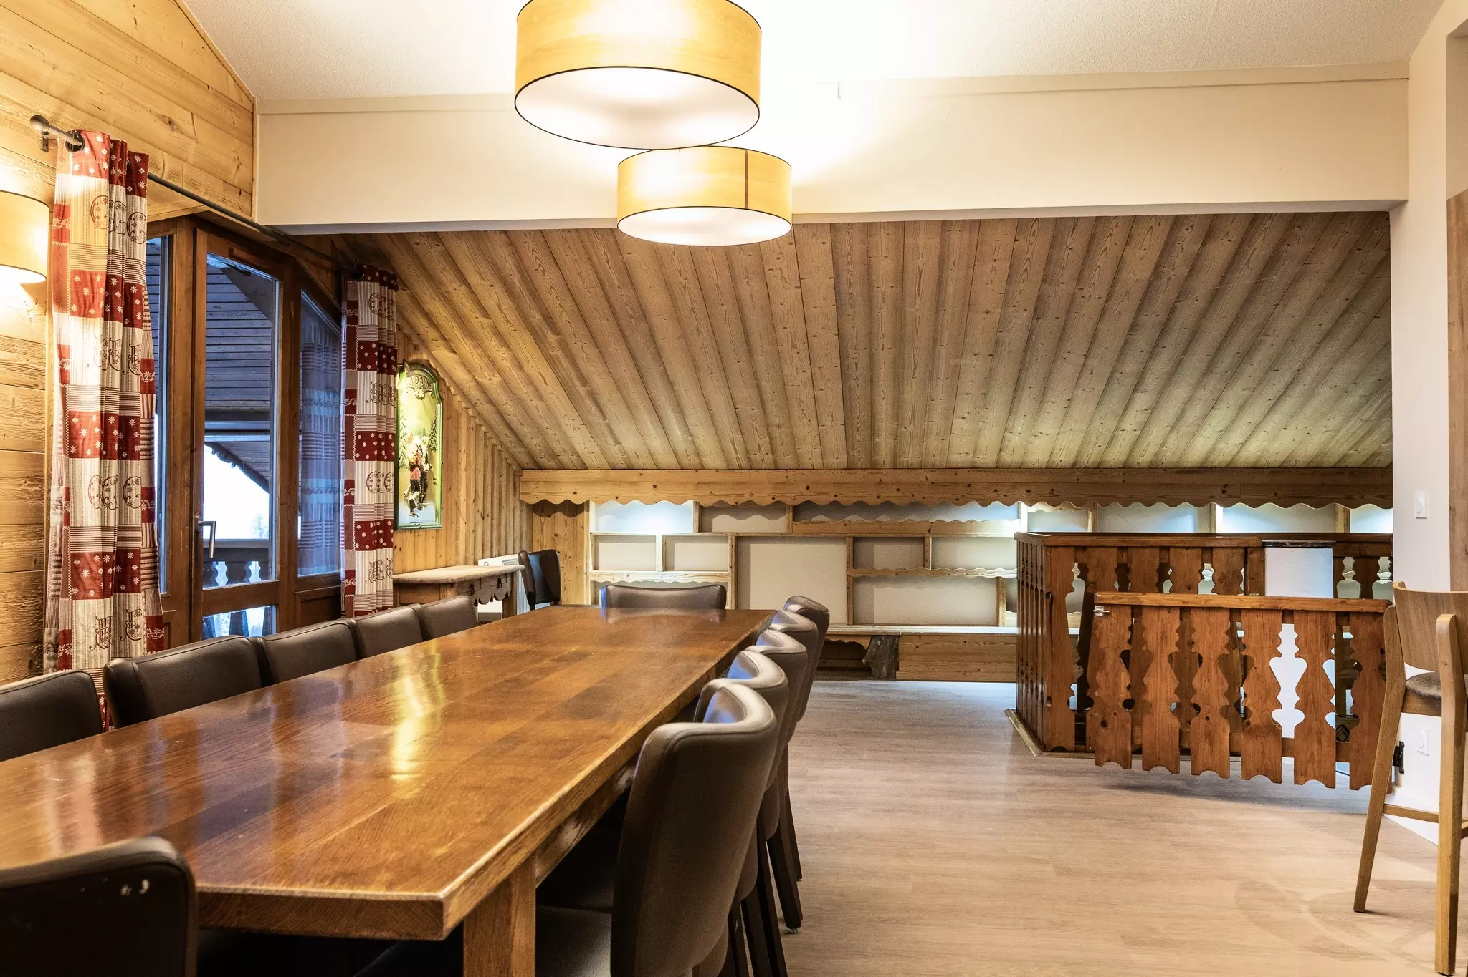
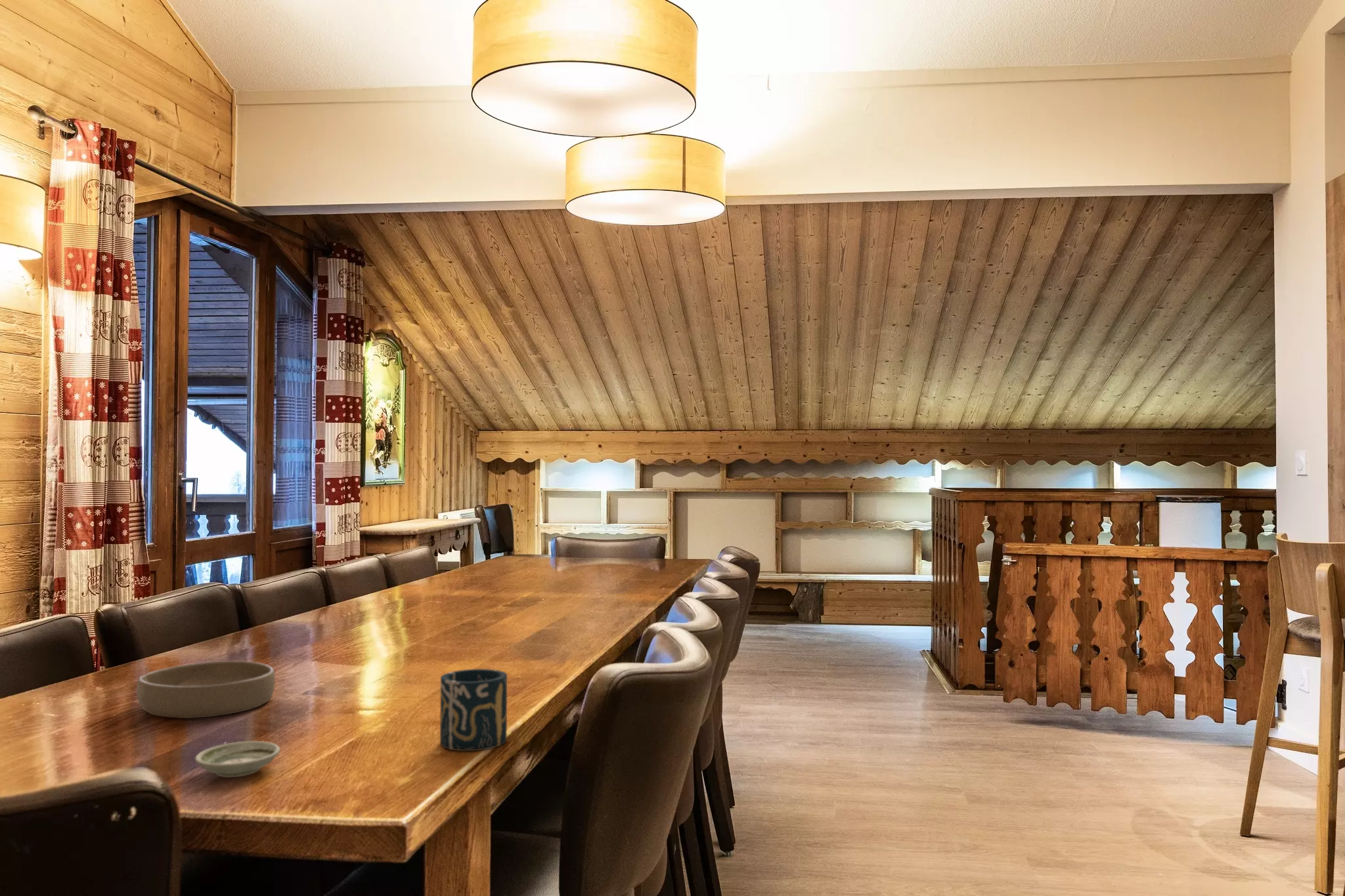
+ cup [439,668,508,752]
+ saucer [194,740,281,778]
+ bowl [136,660,276,719]
